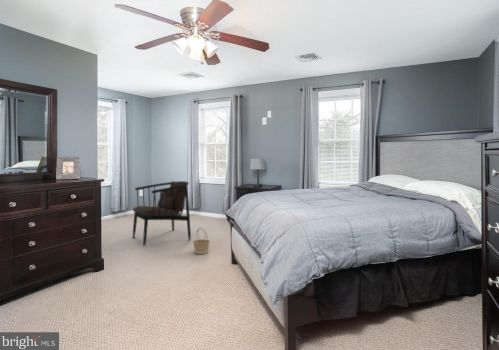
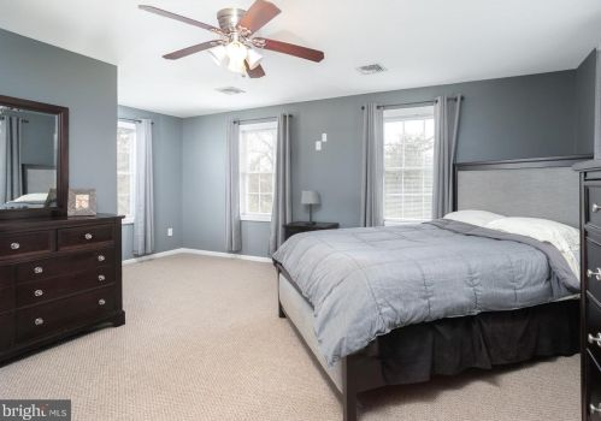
- basket [192,227,211,255]
- armchair [132,180,192,247]
